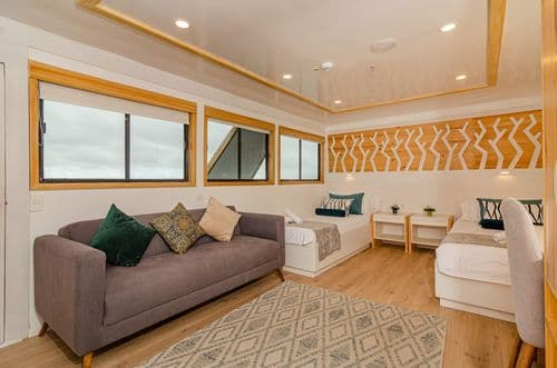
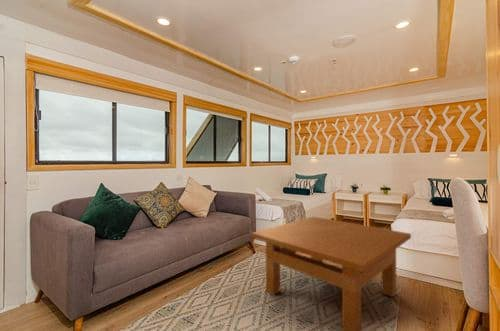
+ table [250,216,412,331]
